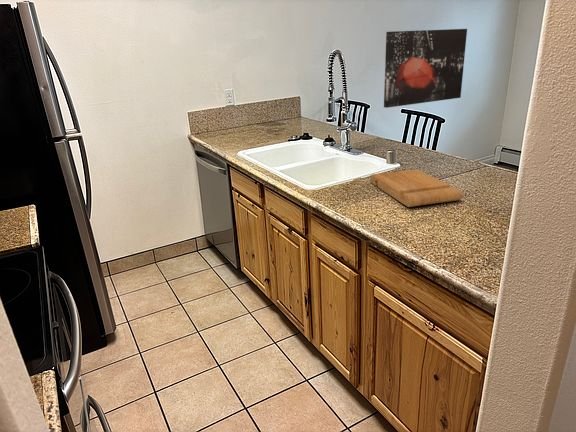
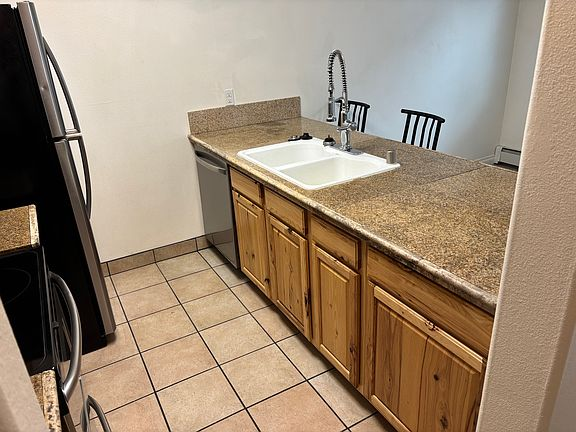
- cutting board [369,168,463,208]
- wall art [383,28,468,109]
